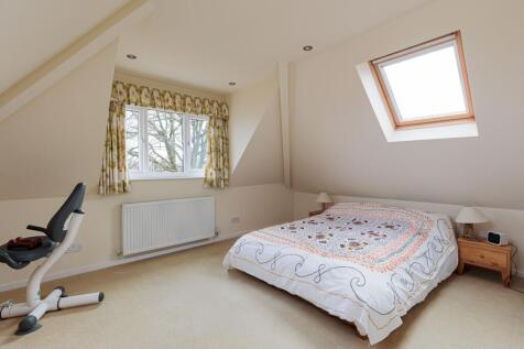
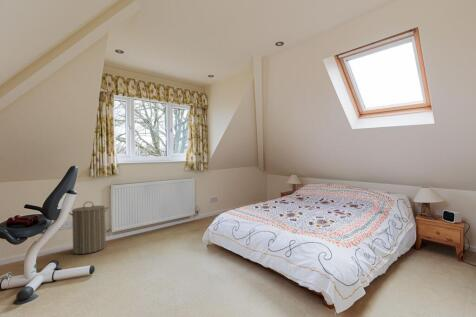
+ laundry hamper [68,201,109,255]
